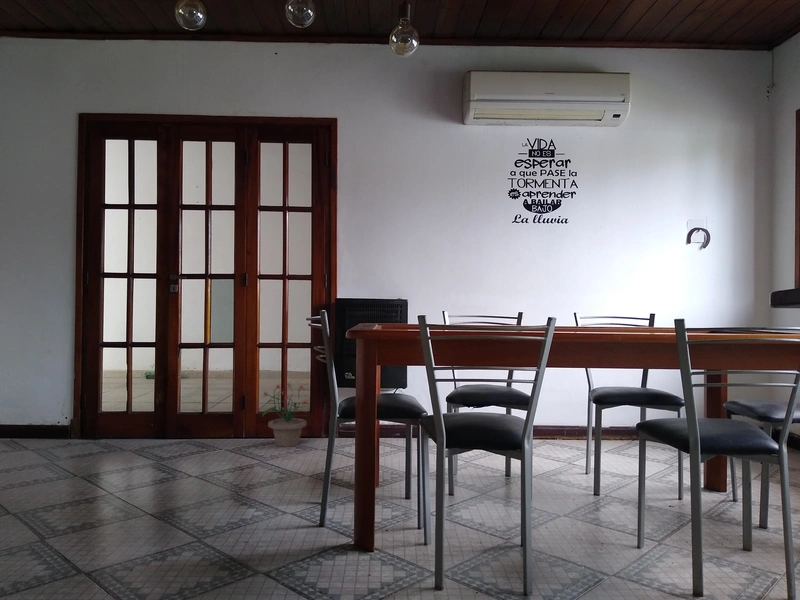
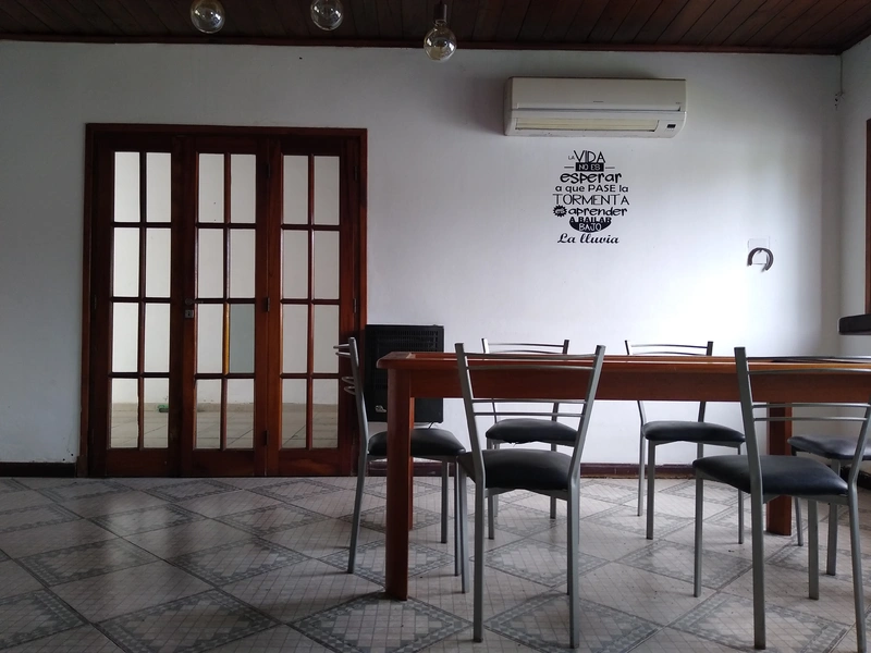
- potted plant [261,381,311,448]
